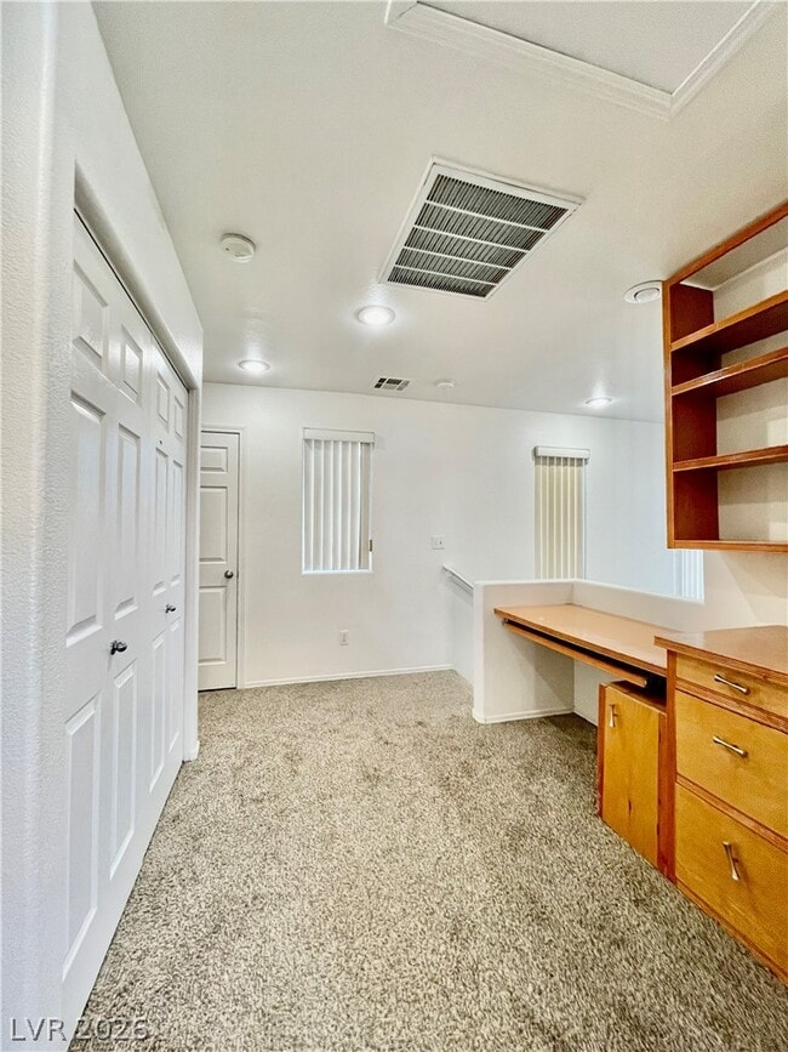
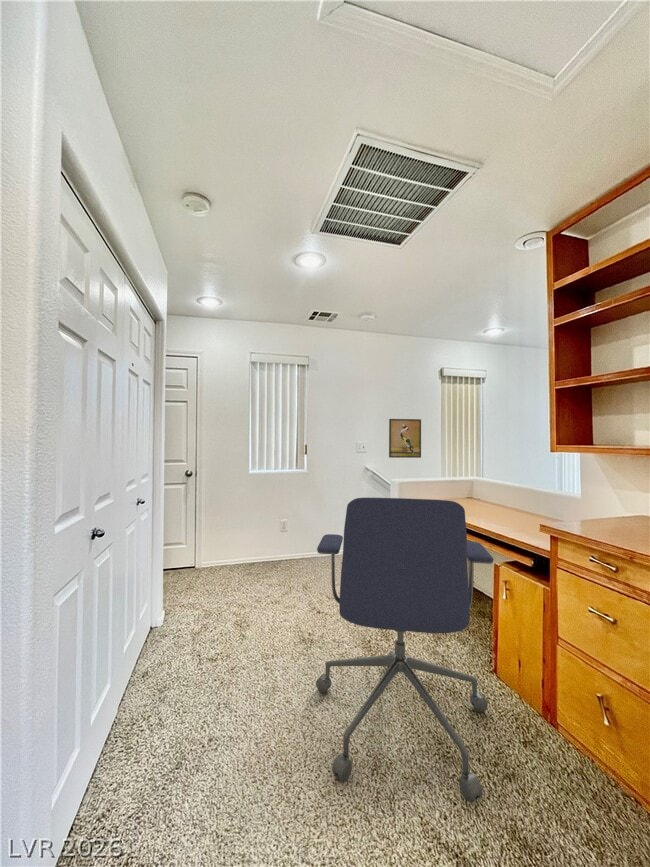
+ office chair [315,497,494,804]
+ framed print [388,418,422,459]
